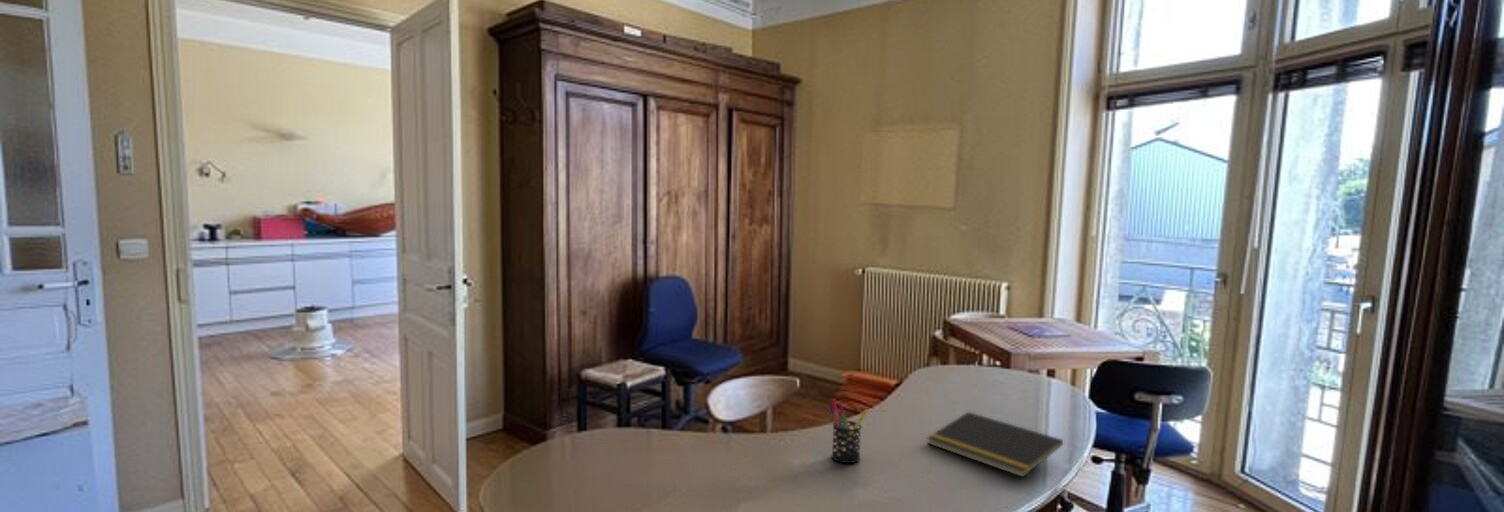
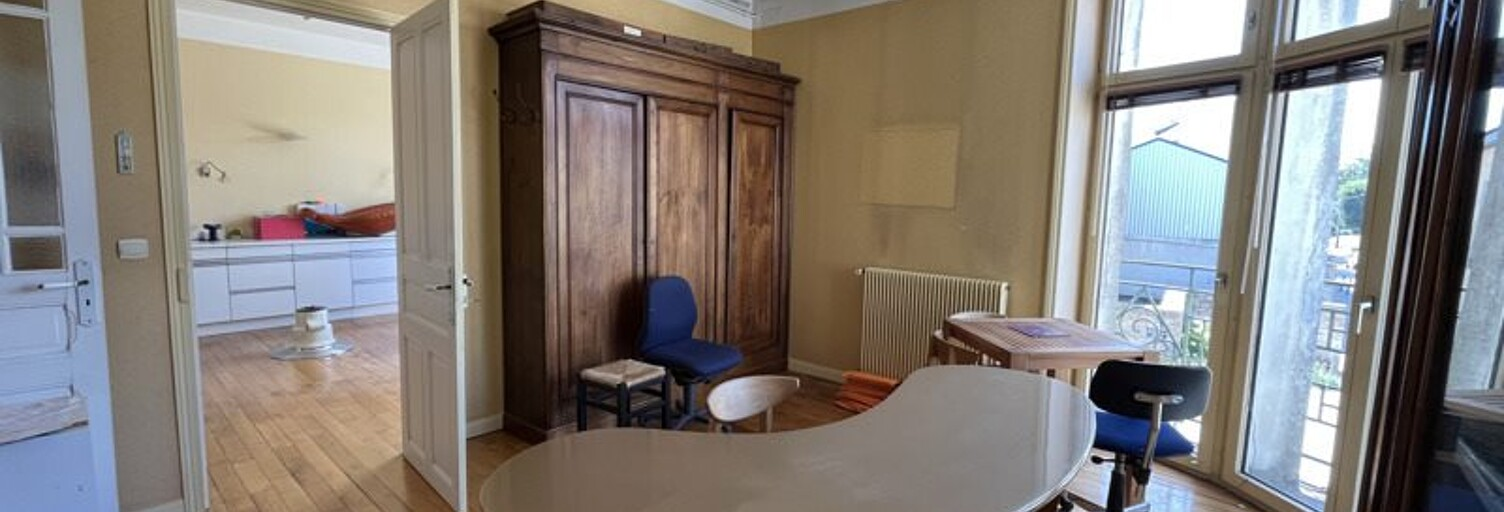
- pen holder [828,398,868,464]
- notepad [926,411,1064,478]
